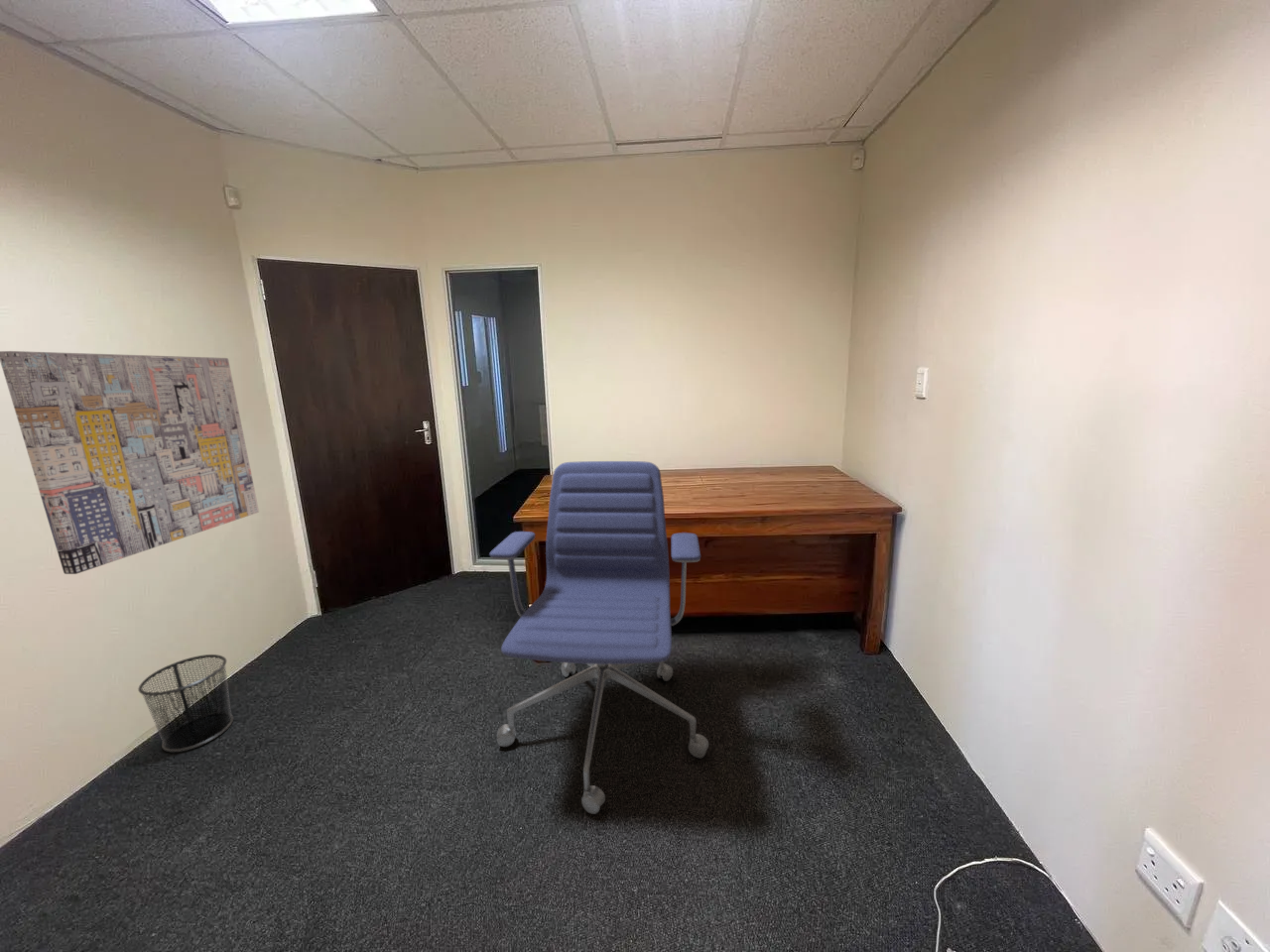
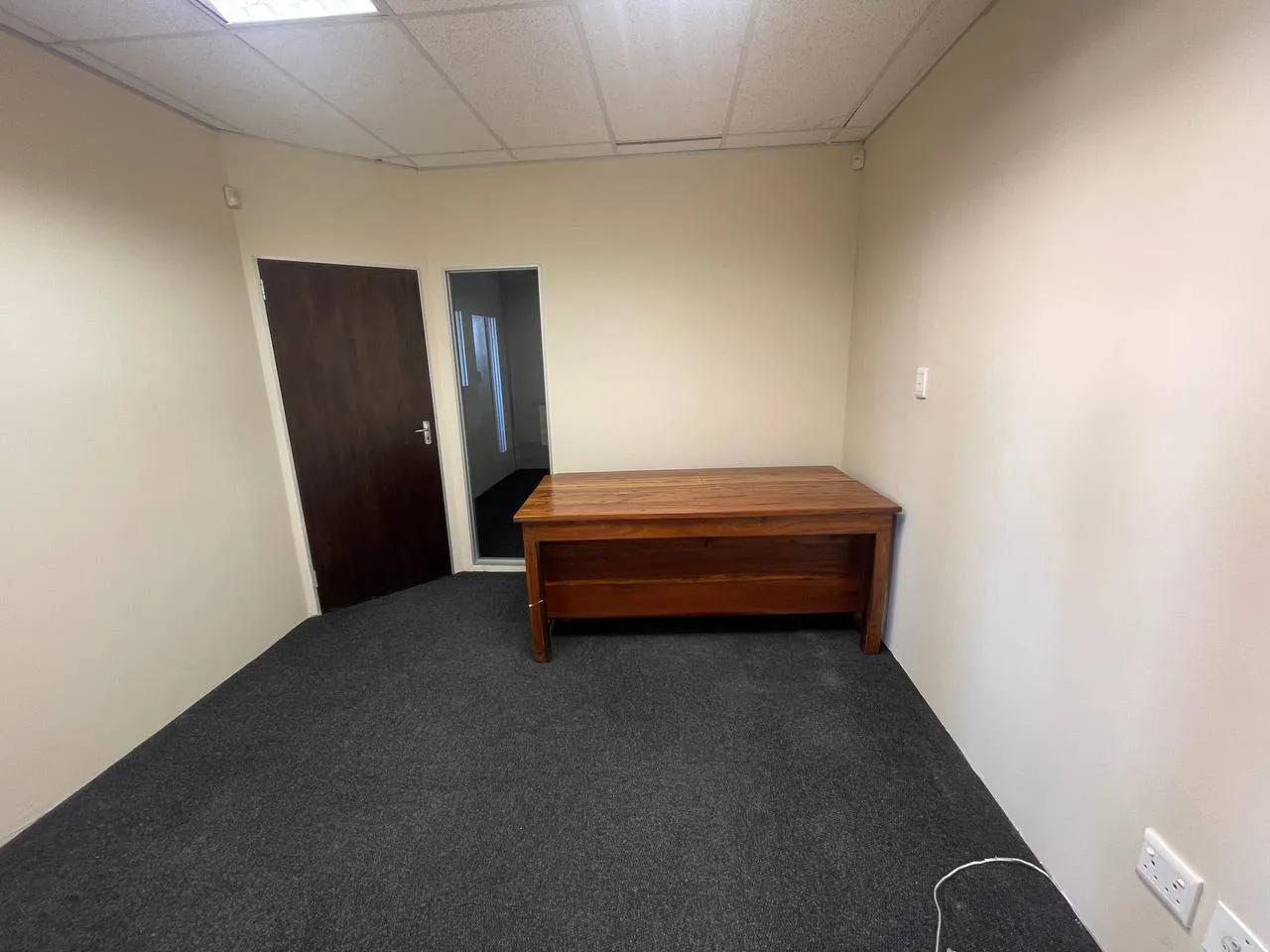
- wall art [0,350,260,575]
- waste bin [137,654,234,753]
- office chair [488,460,709,815]
